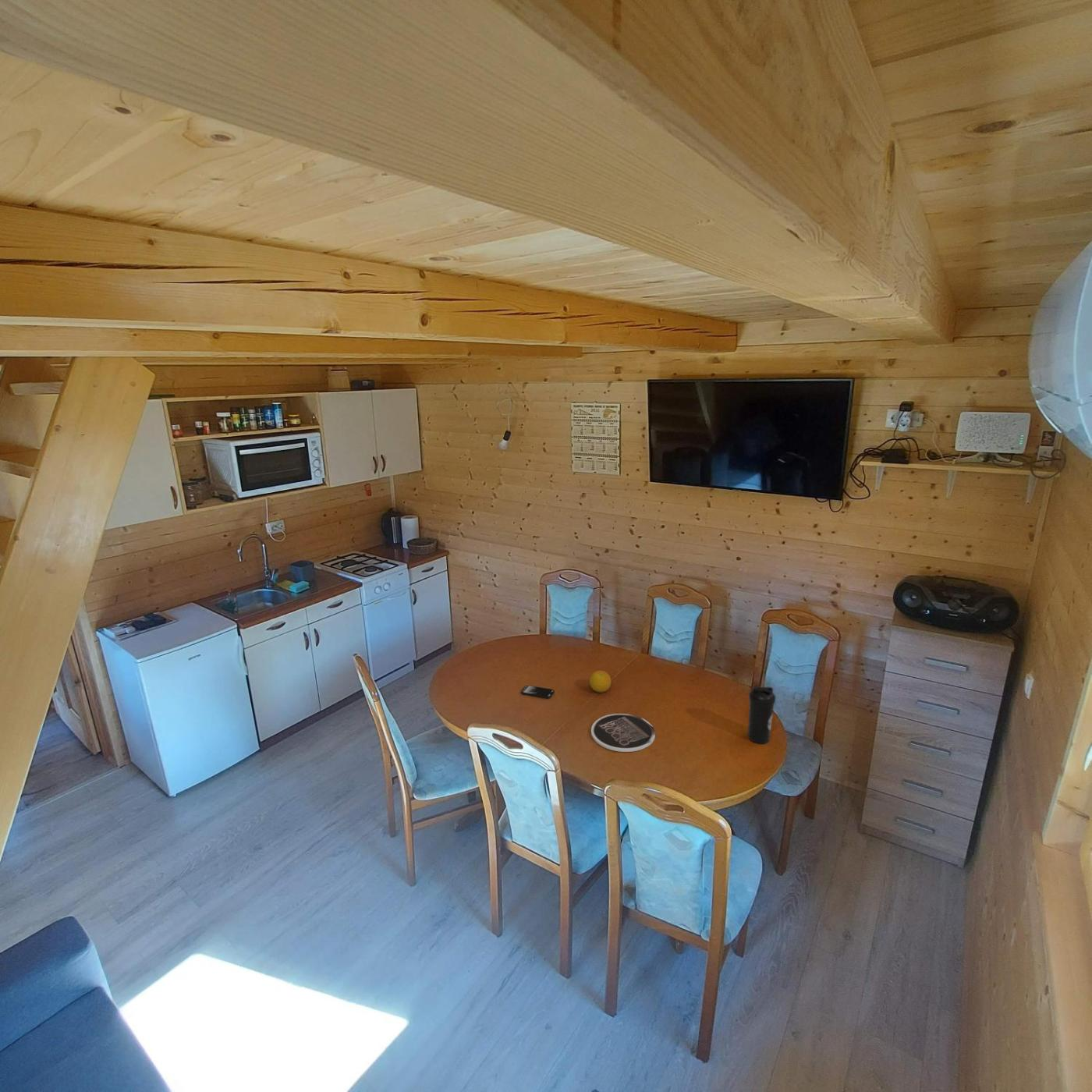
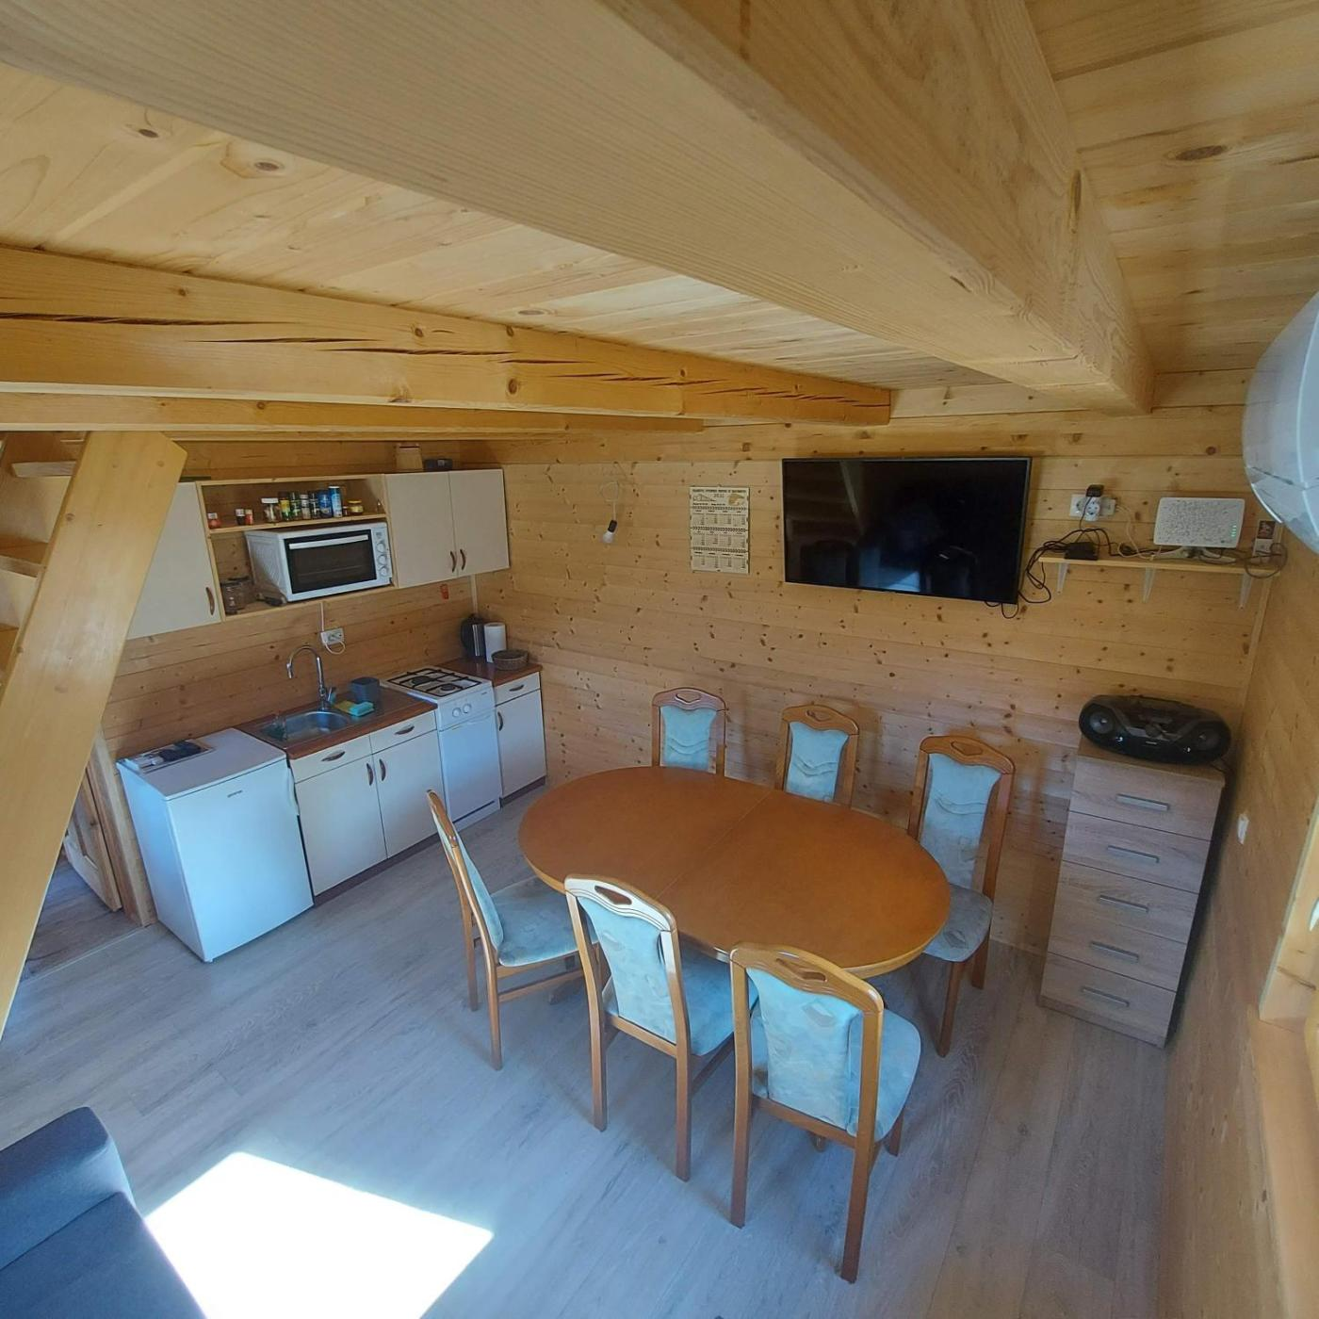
- plate [590,713,656,753]
- water bottle [747,684,776,744]
- fruit [589,670,612,693]
- smartphone [520,685,555,699]
